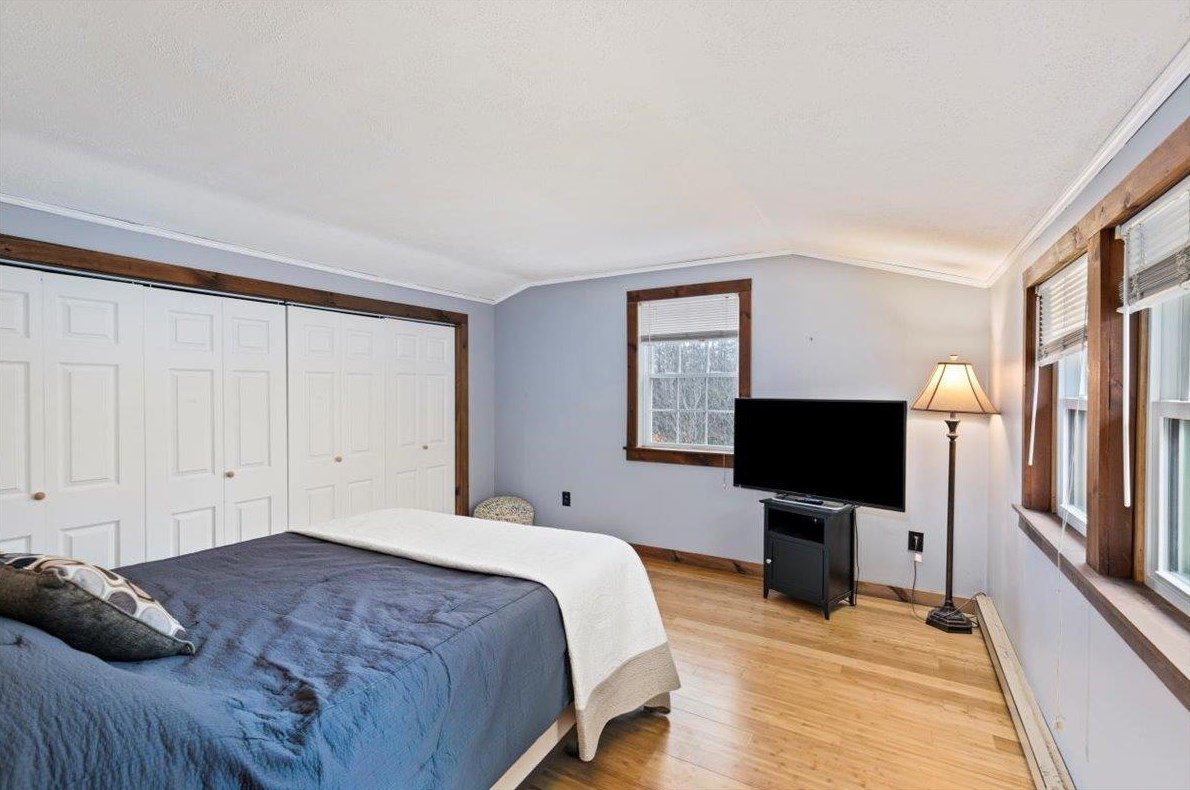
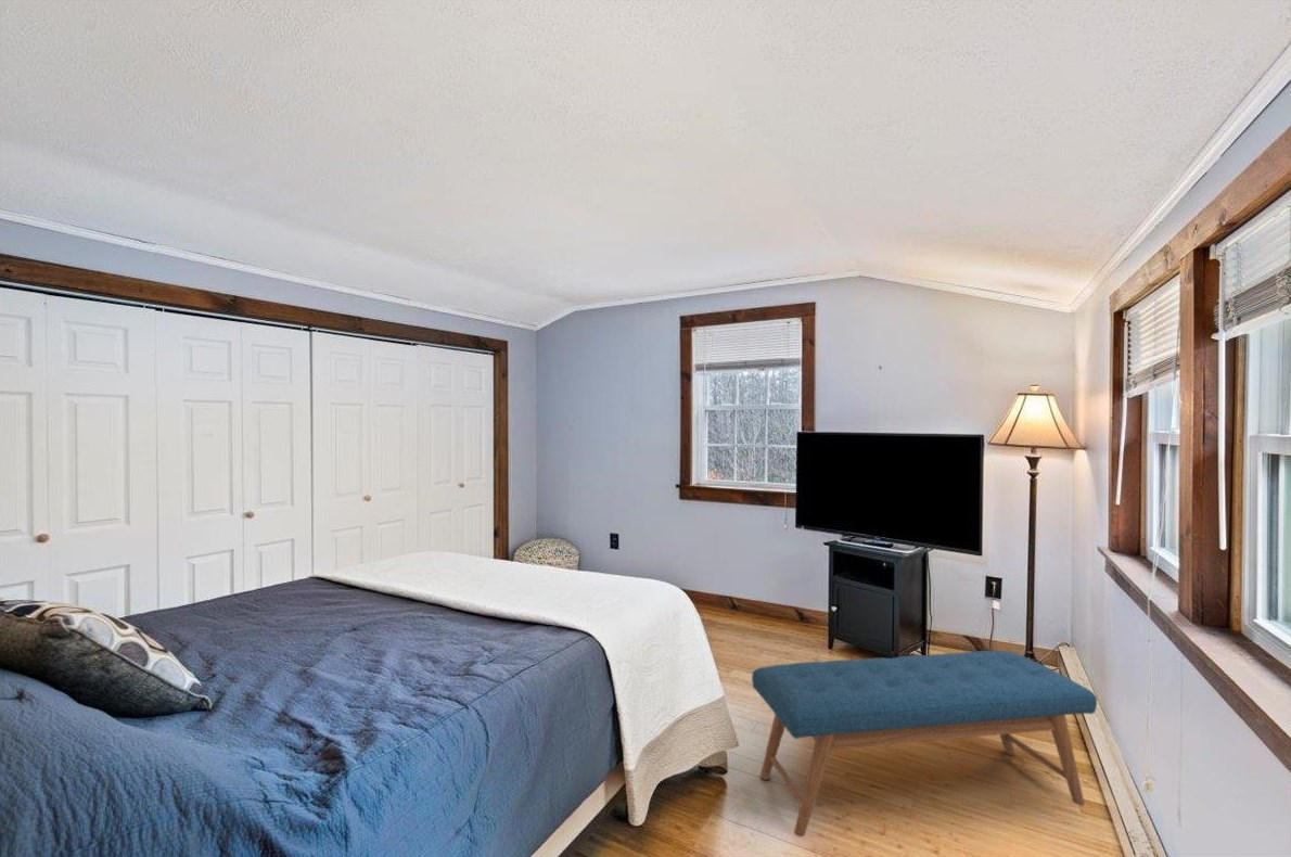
+ bench [751,650,1098,837]
